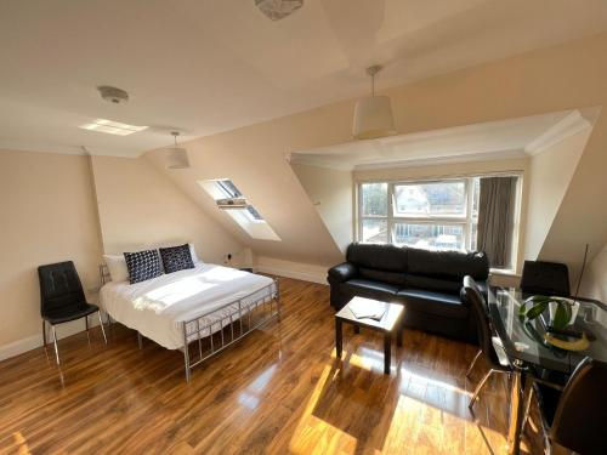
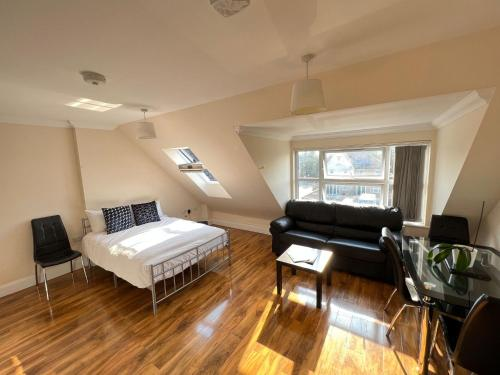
- fruit [541,330,590,352]
